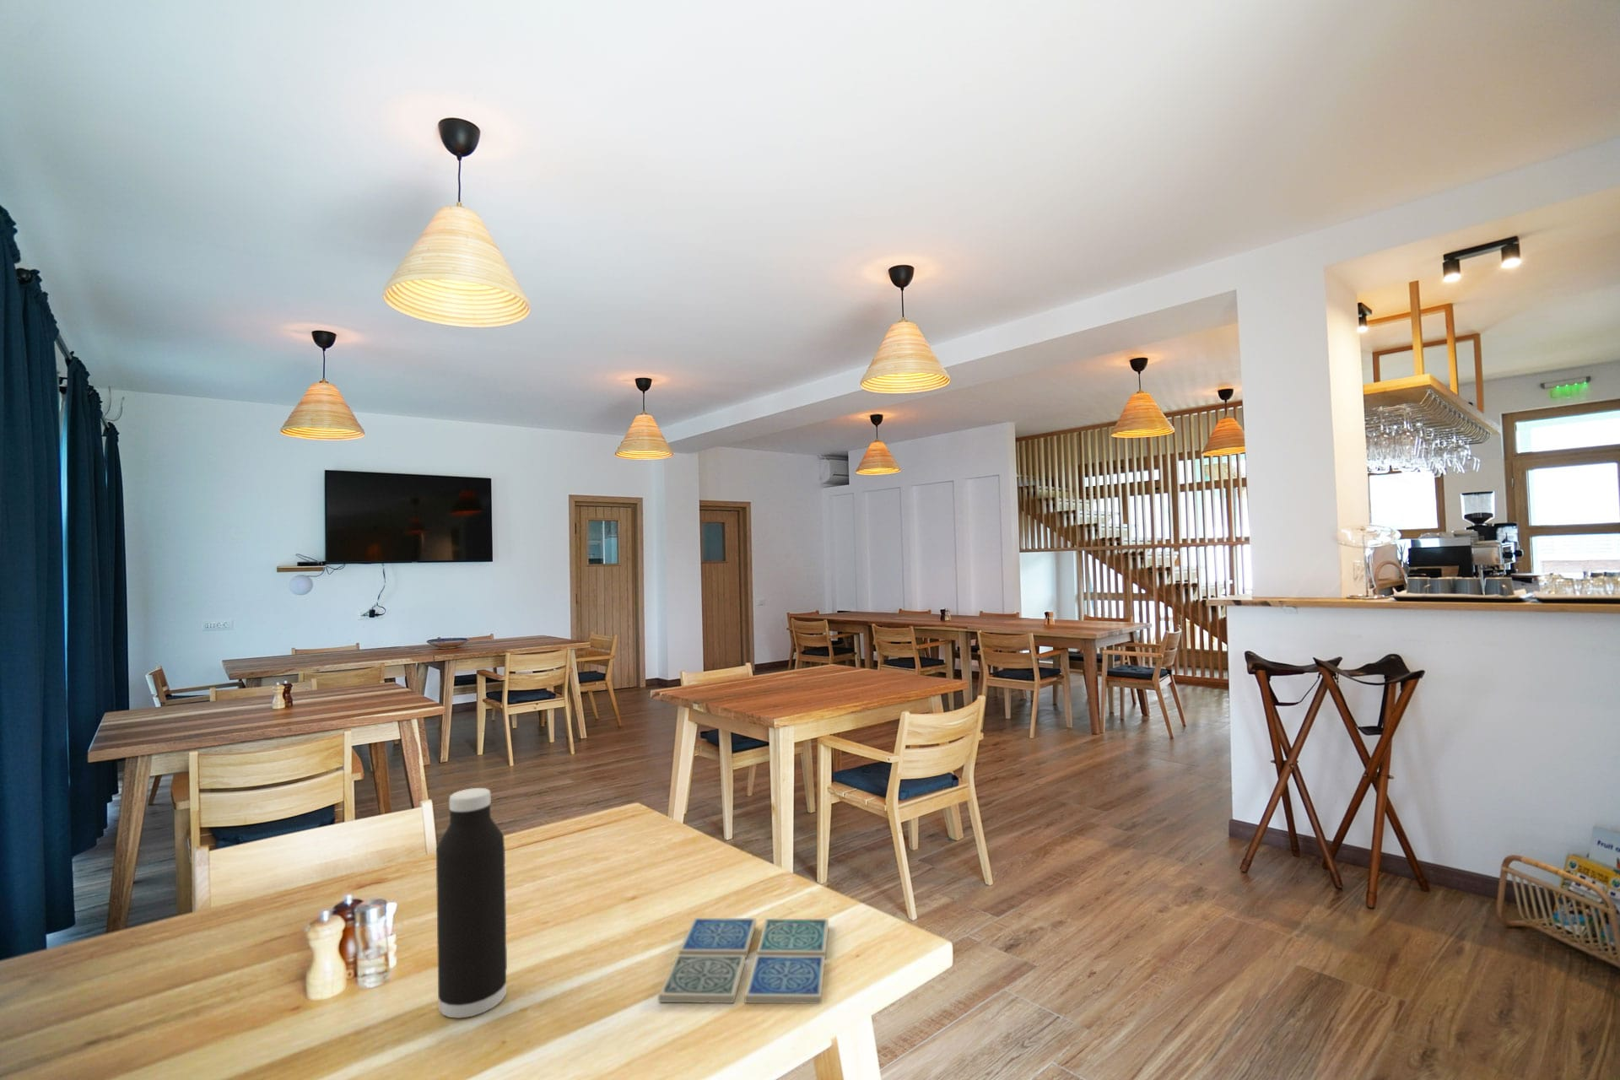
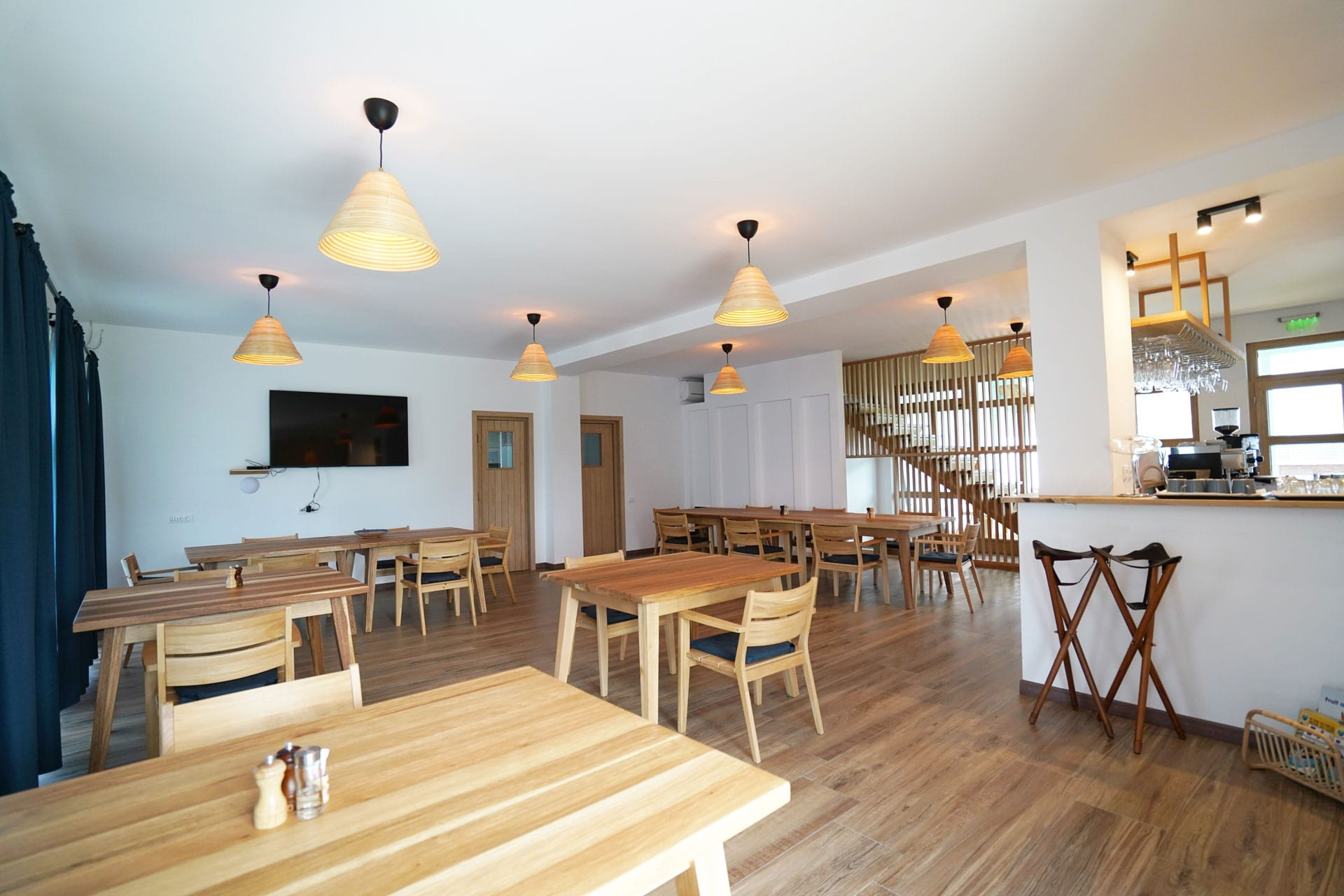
- drink coaster [657,917,829,1005]
- water bottle [435,787,507,1020]
